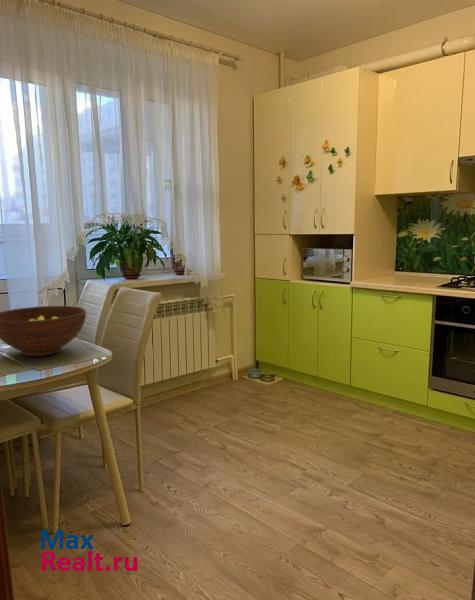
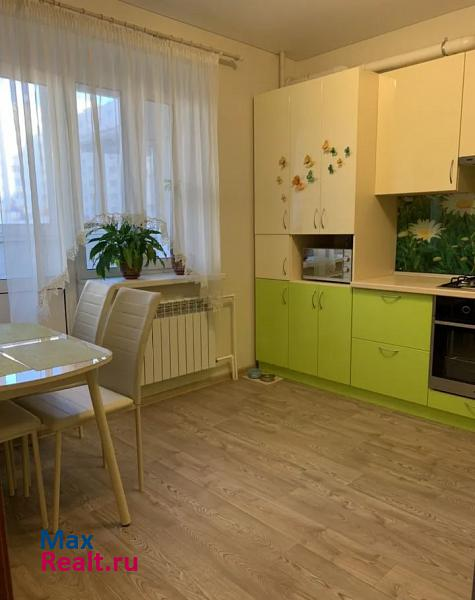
- fruit bowl [0,305,87,357]
